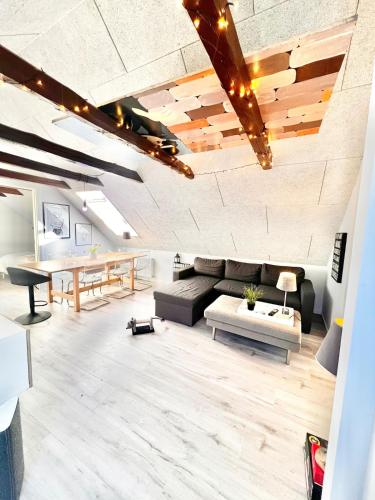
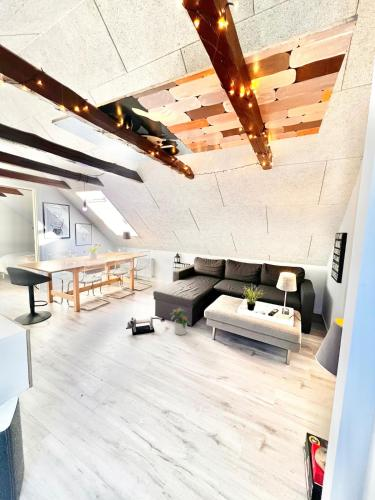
+ potted plant [168,306,192,336]
